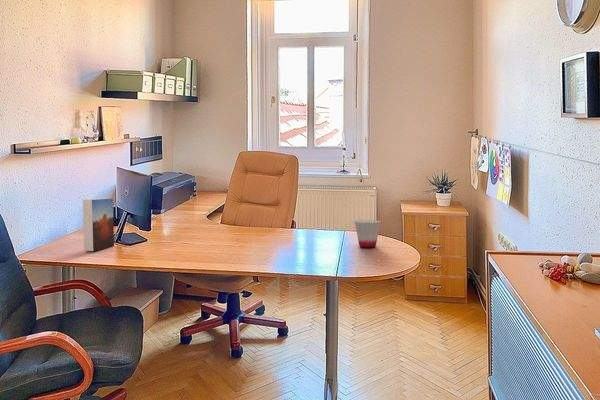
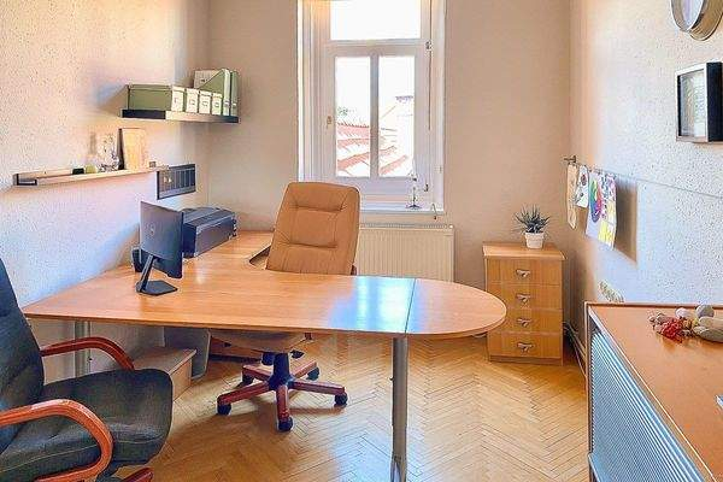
- cup [354,219,382,248]
- book [82,197,115,252]
